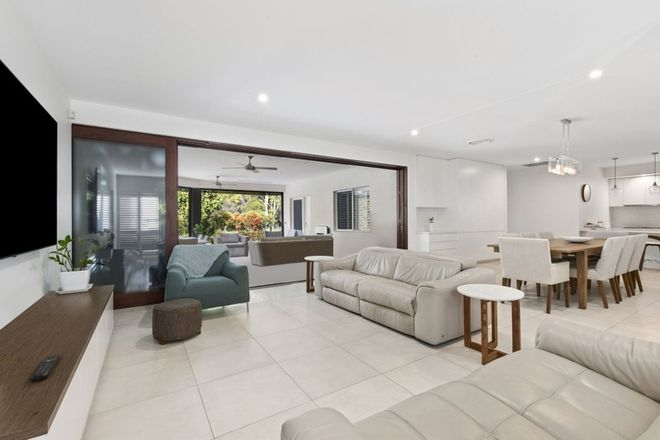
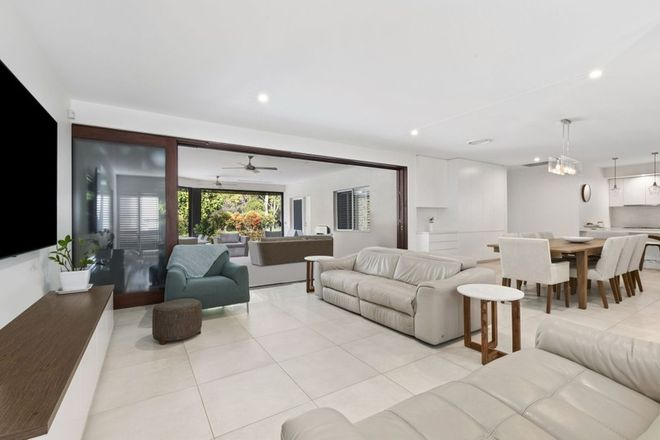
- remote control [29,353,62,382]
